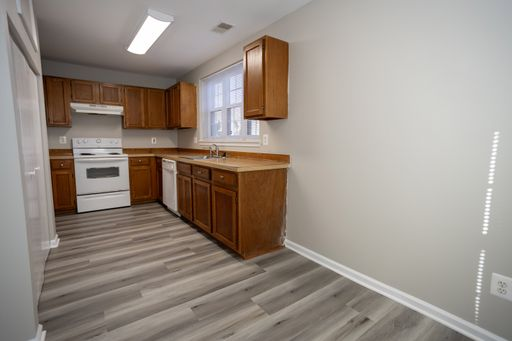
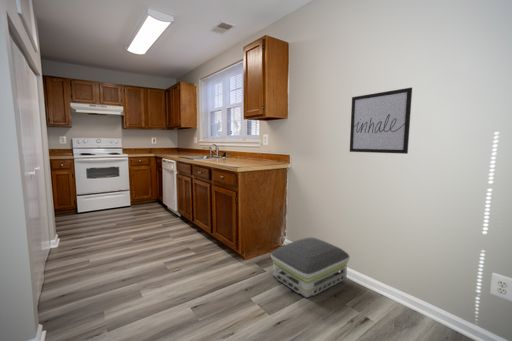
+ wall art [349,86,413,155]
+ air purifier [270,237,351,299]
